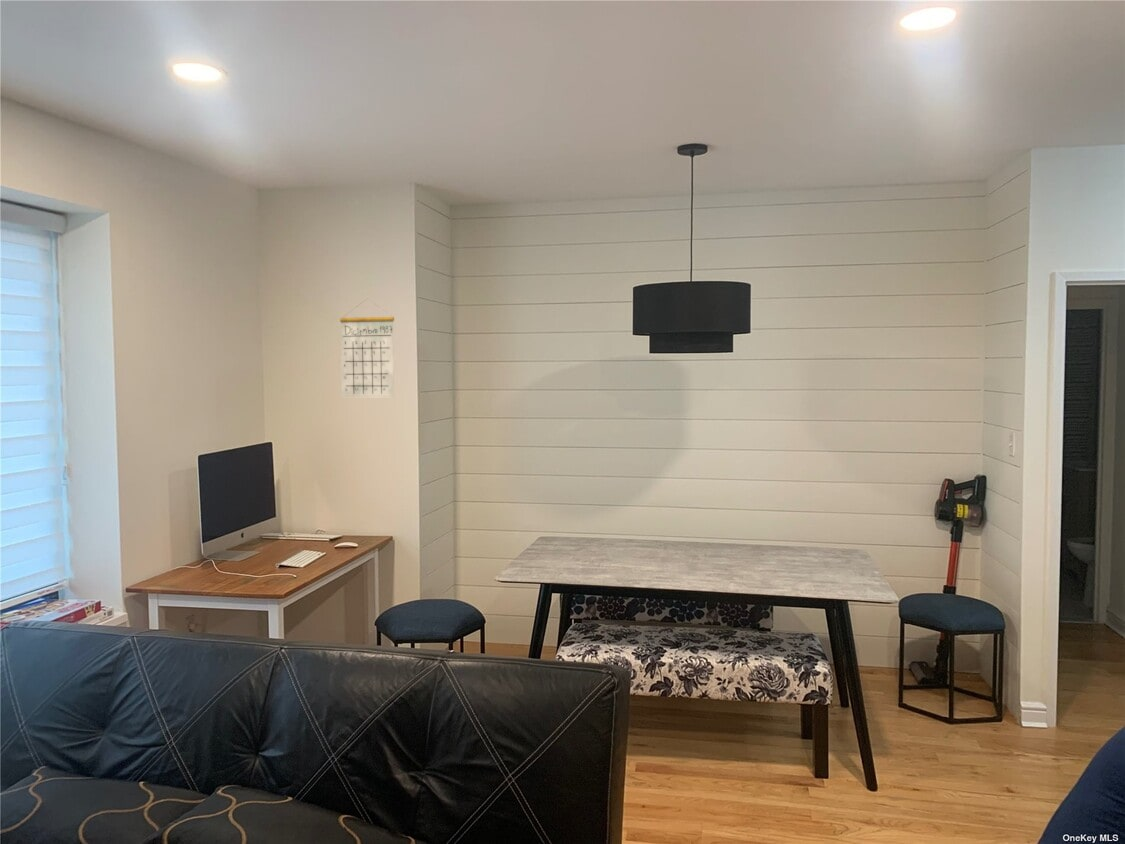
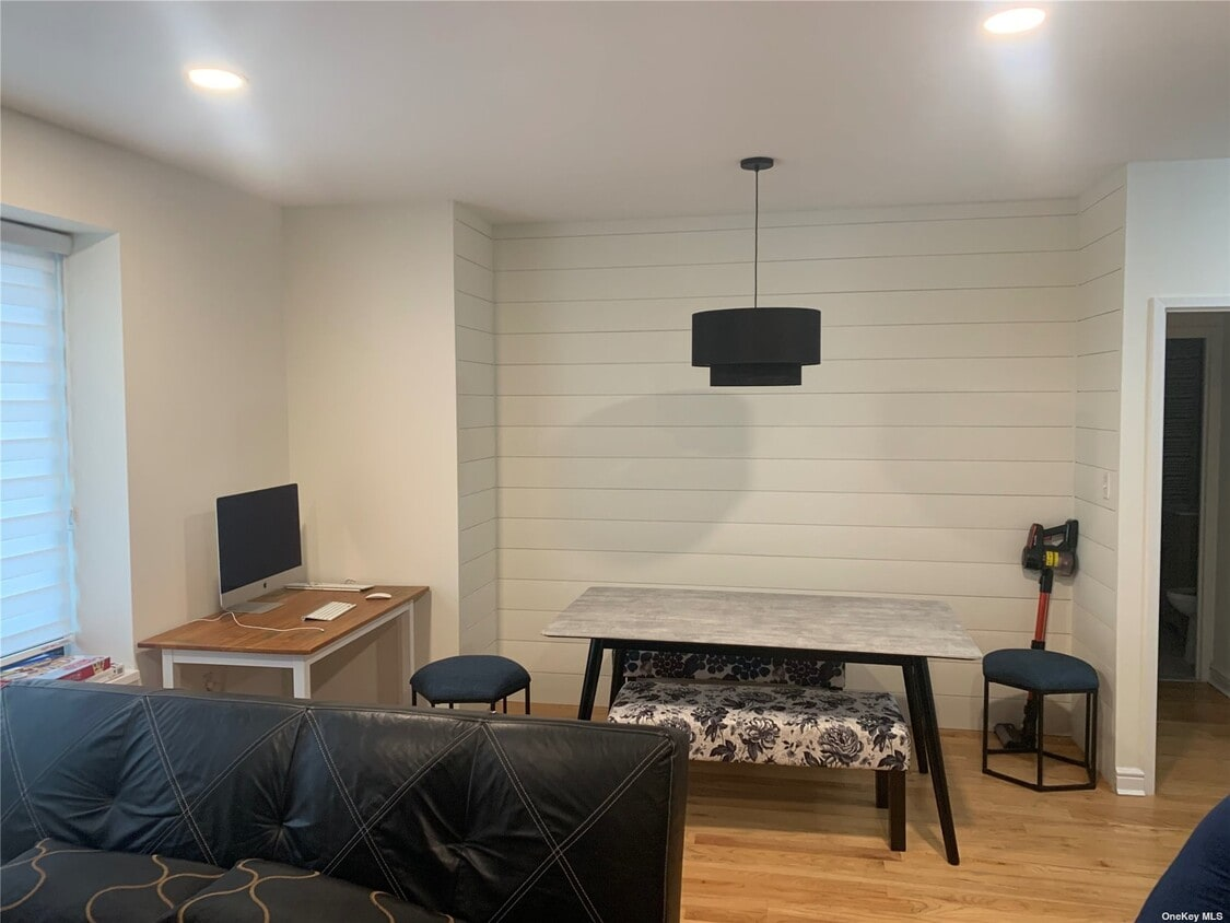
- calendar [339,297,395,398]
